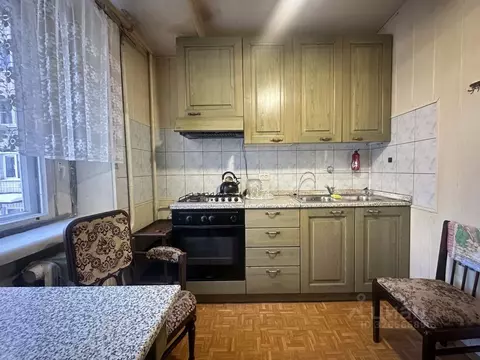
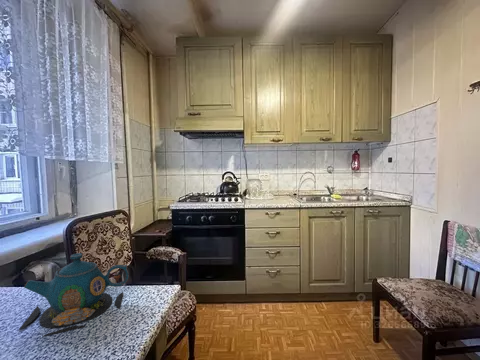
+ teapot [18,252,130,337]
